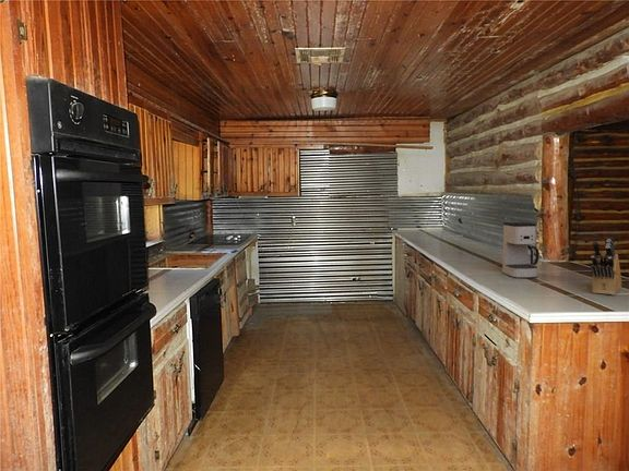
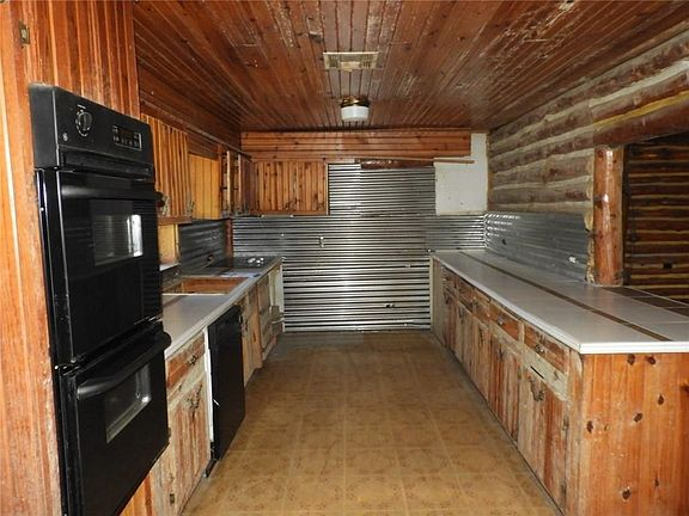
- knife block [590,238,622,295]
- coffee maker [501,221,541,279]
